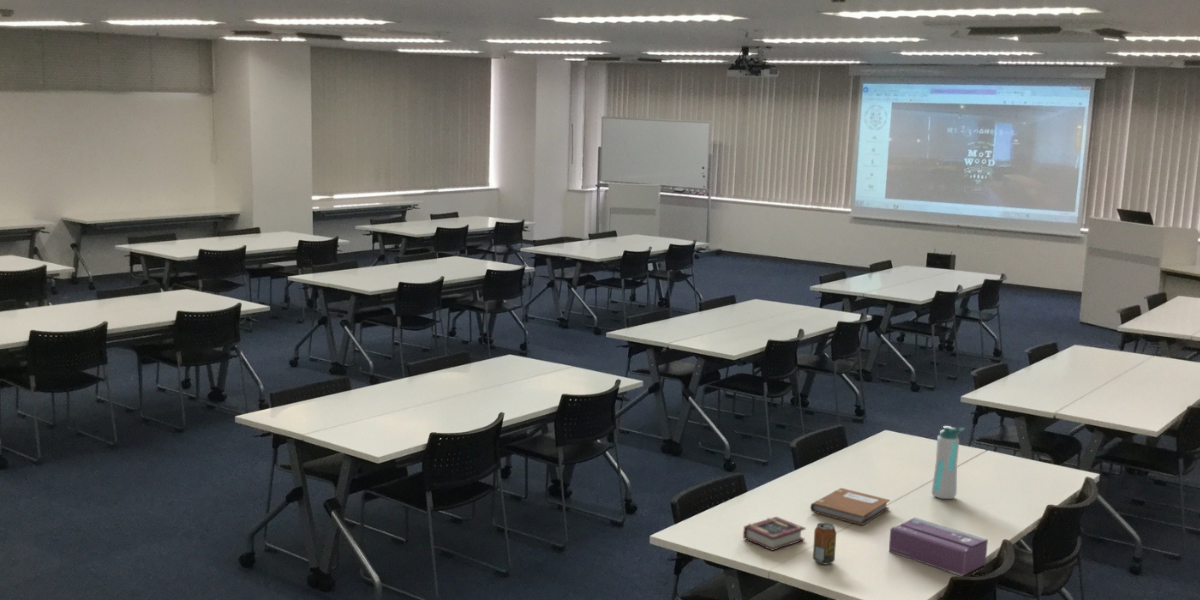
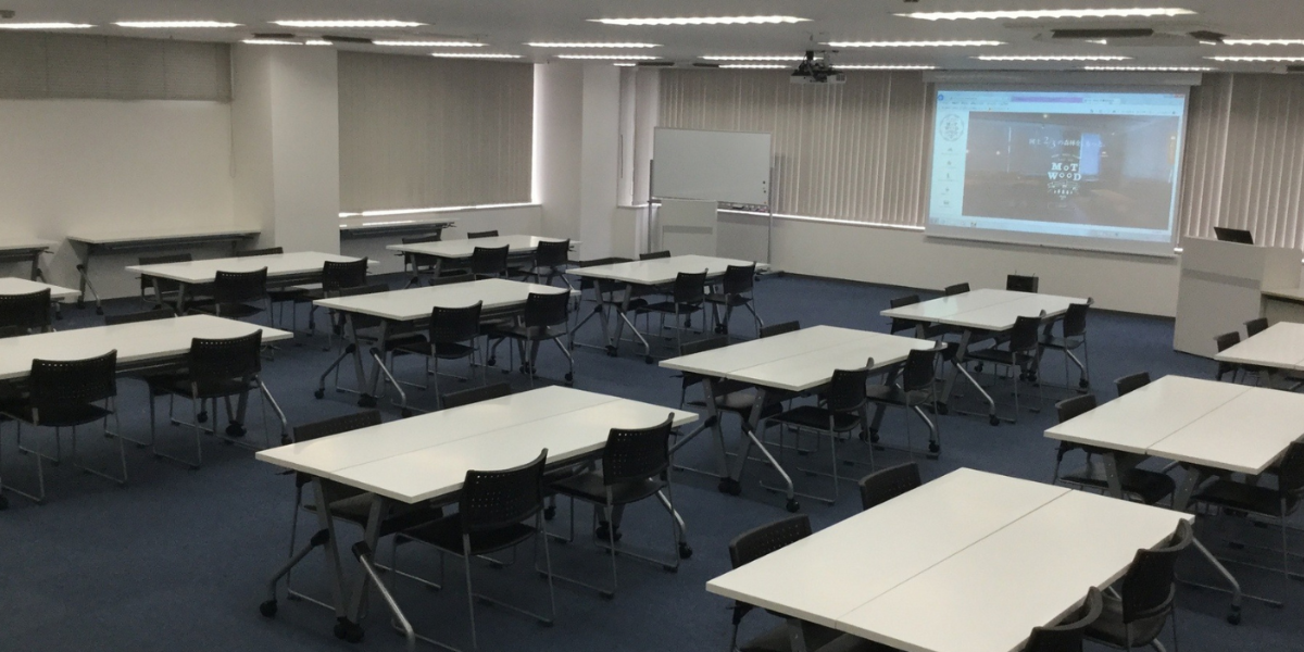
- tissue box [888,516,989,577]
- book [742,516,807,552]
- water bottle [930,425,966,500]
- beverage can [812,522,837,565]
- notebook [809,487,891,526]
